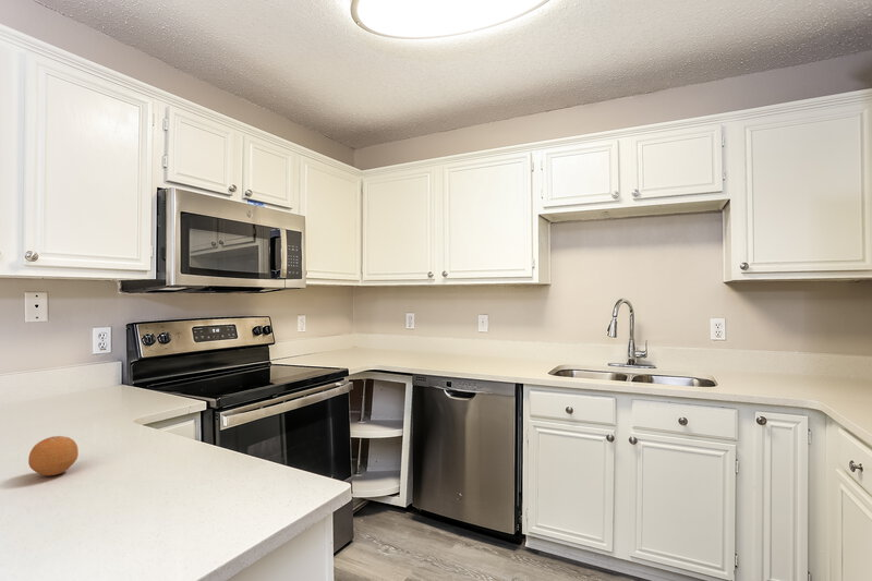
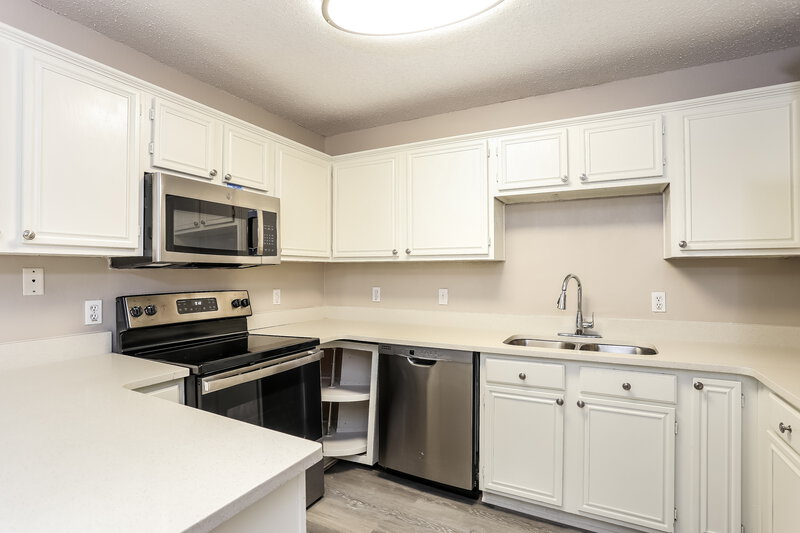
- fruit [27,435,80,476]
